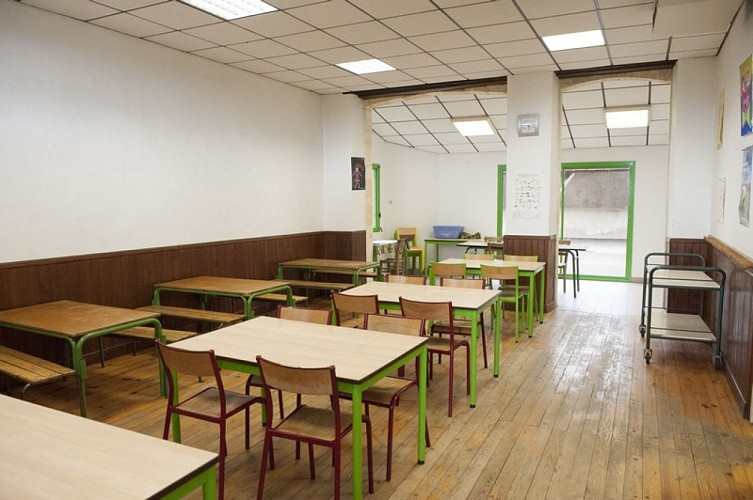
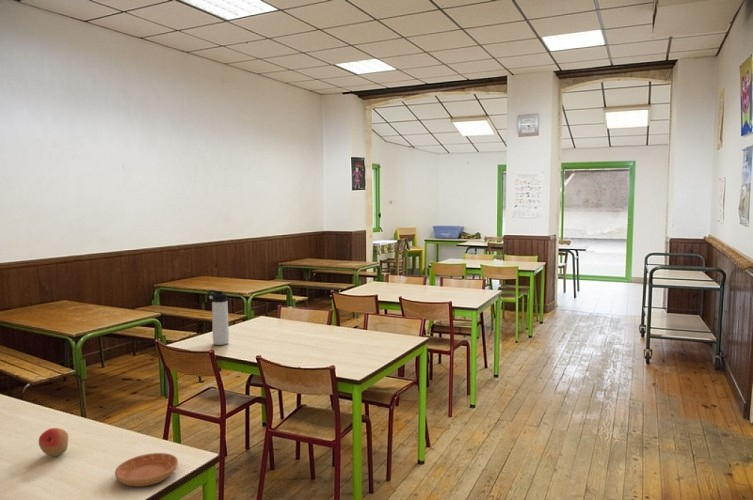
+ thermos bottle [206,289,230,346]
+ saucer [114,452,179,488]
+ fruit [38,427,69,457]
